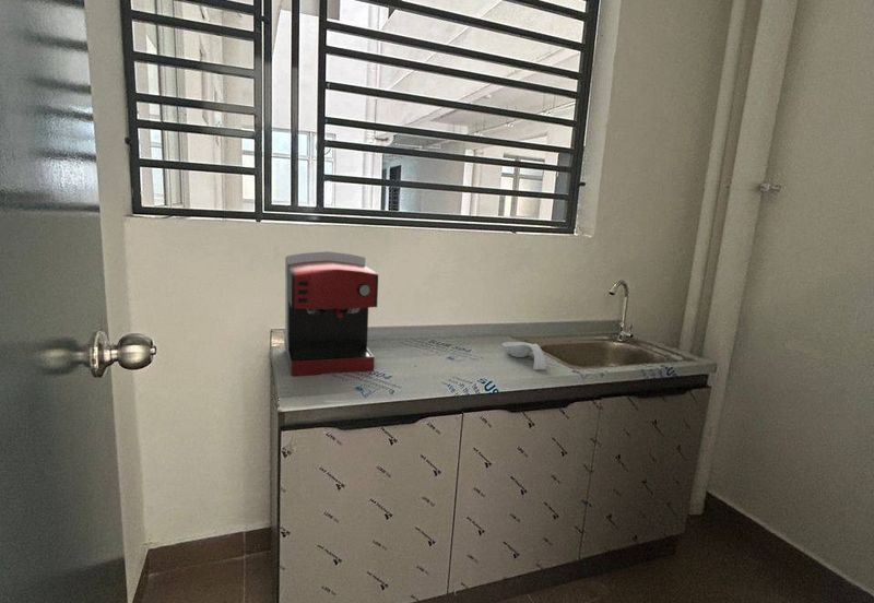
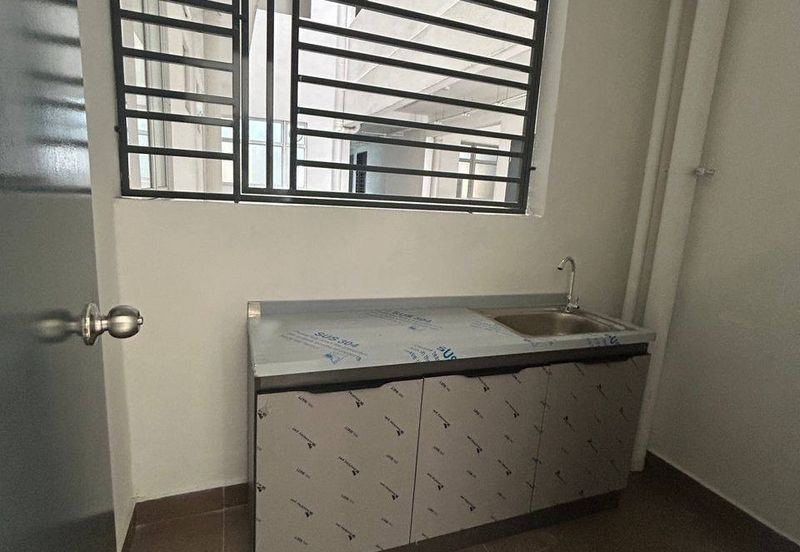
- coffee maker [284,250,379,377]
- spoon rest [501,341,547,371]
